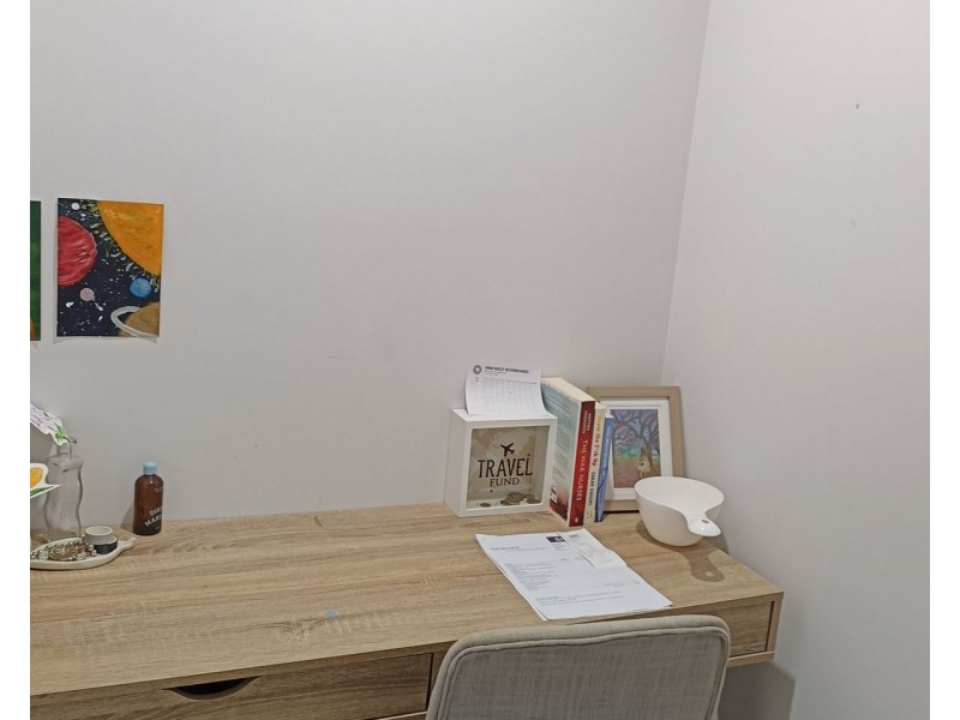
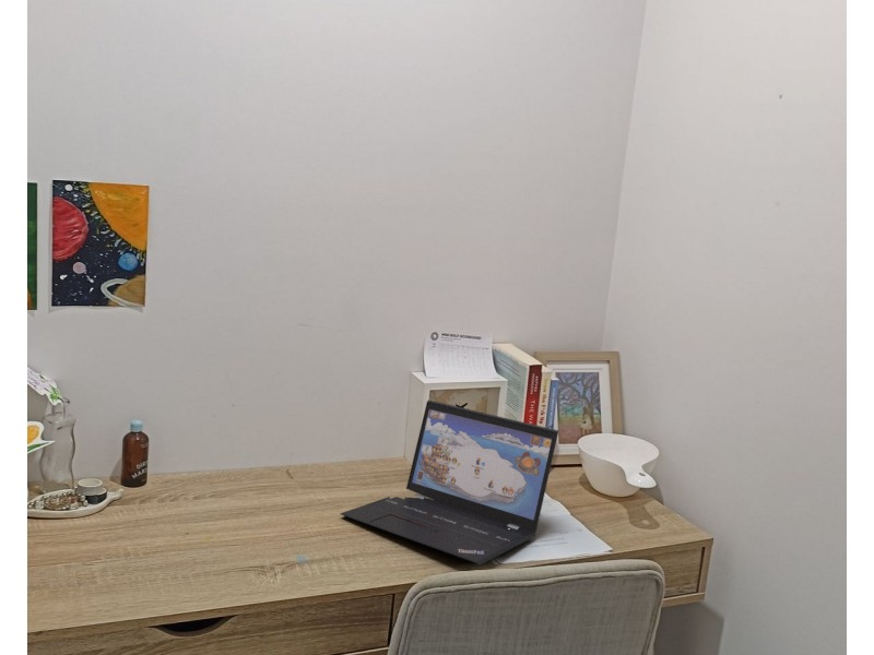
+ laptop [340,400,559,565]
